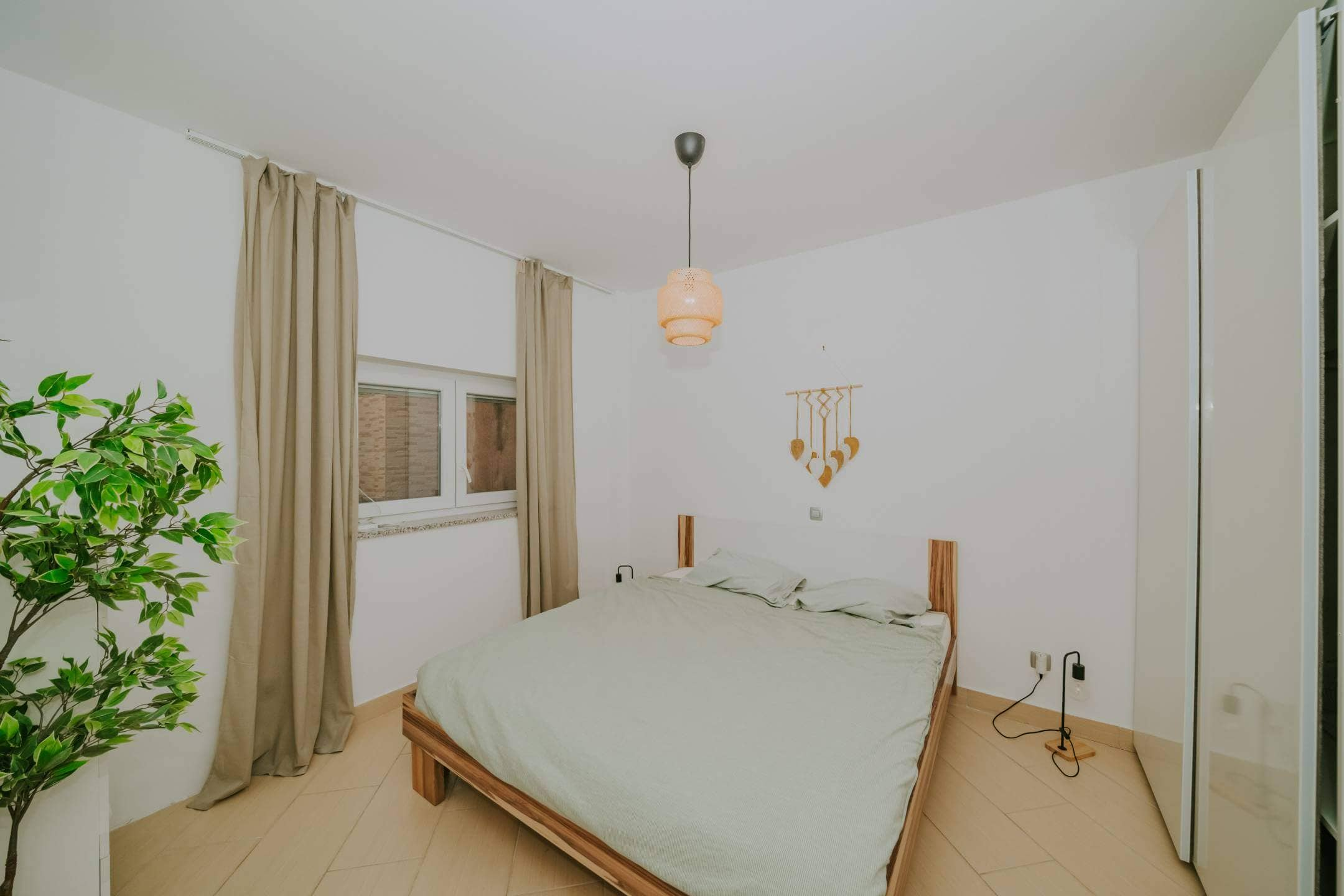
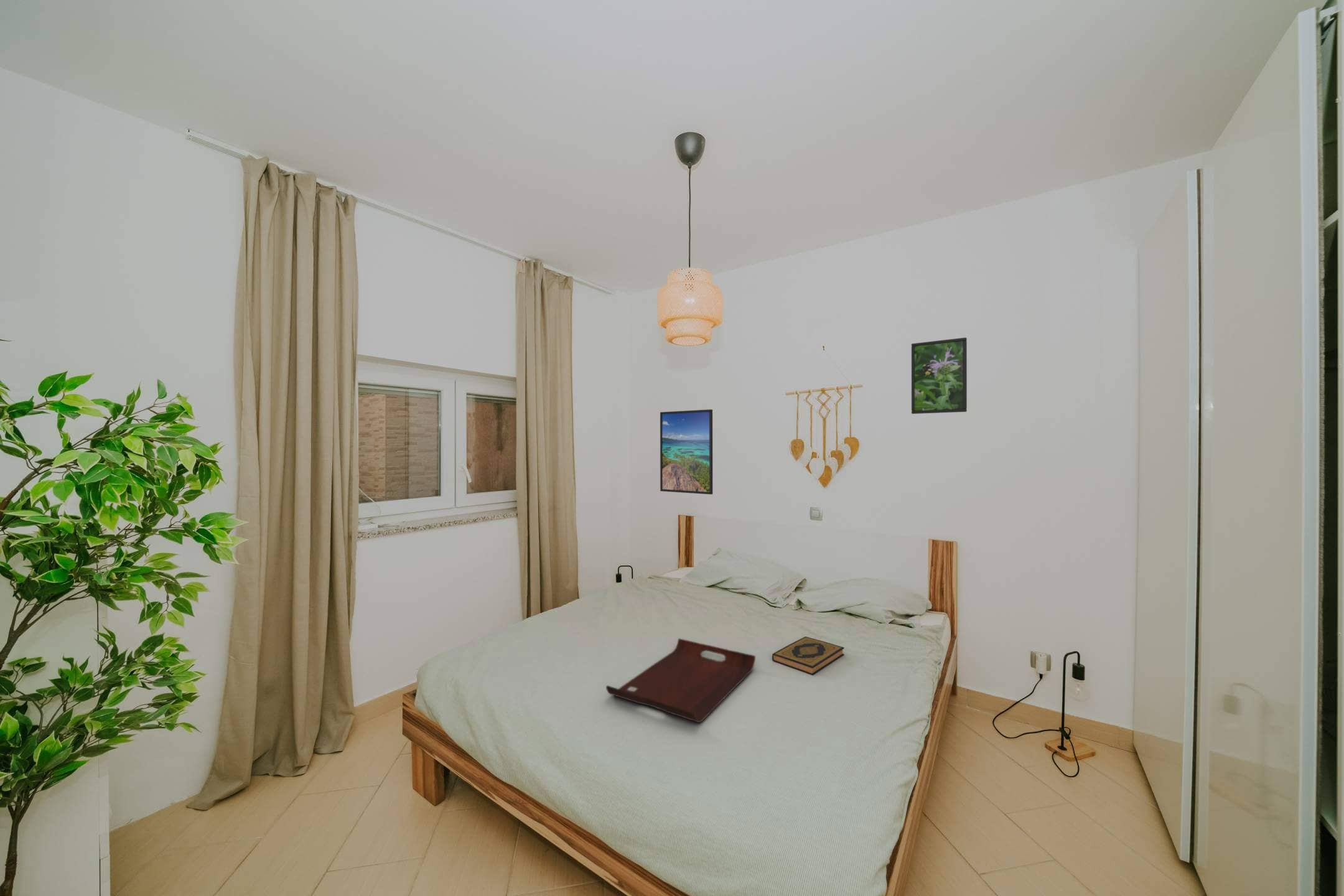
+ hardback book [772,636,845,676]
+ serving tray [605,638,756,723]
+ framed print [660,409,713,495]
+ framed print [911,337,968,414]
